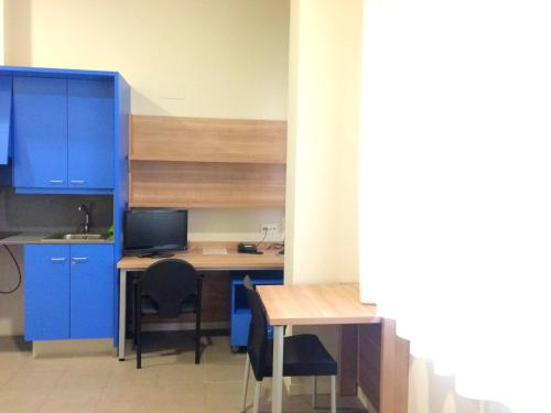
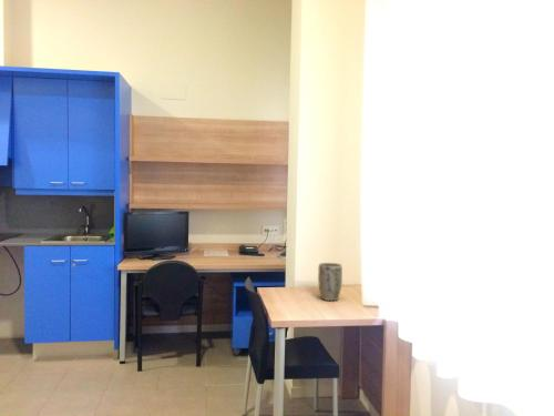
+ plant pot [317,262,343,302]
